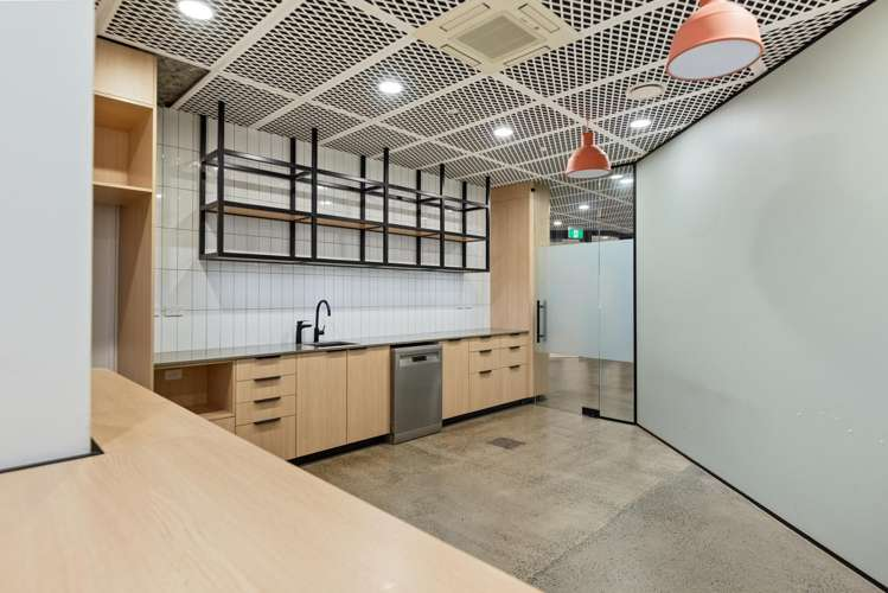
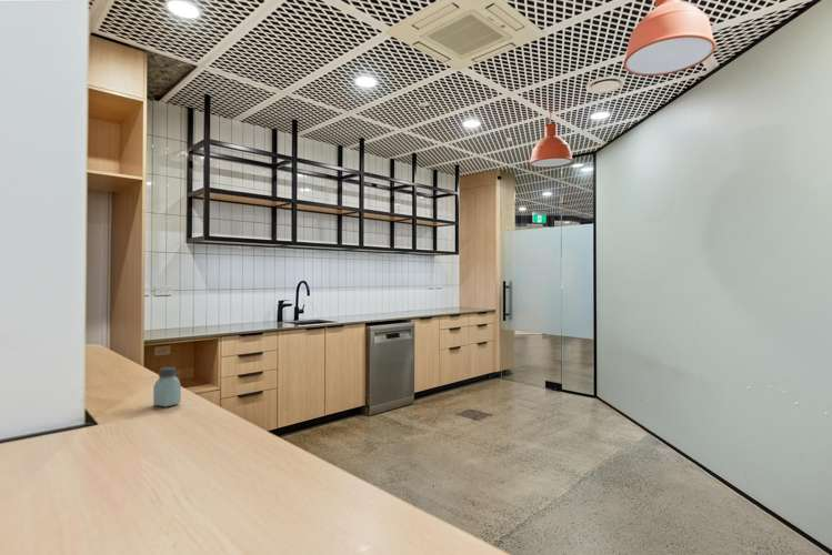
+ saltshaker [152,366,182,407]
